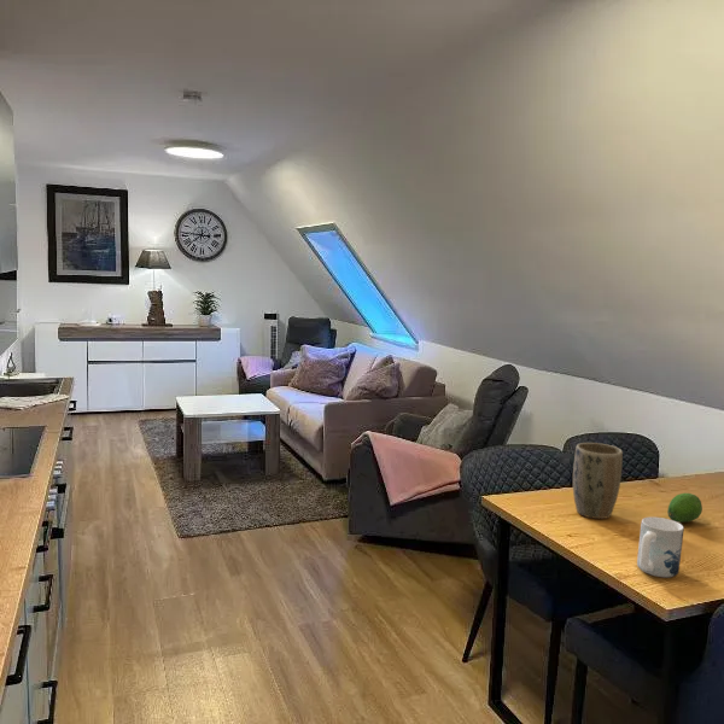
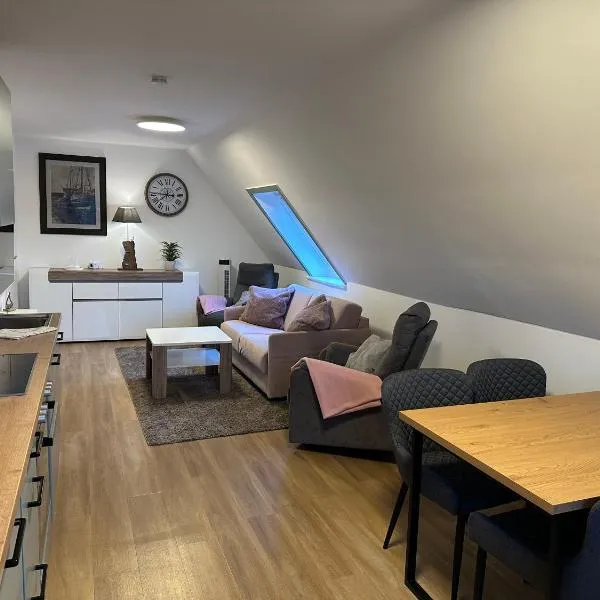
- mug [636,515,685,579]
- plant pot [572,442,624,520]
- fruit [666,492,703,524]
